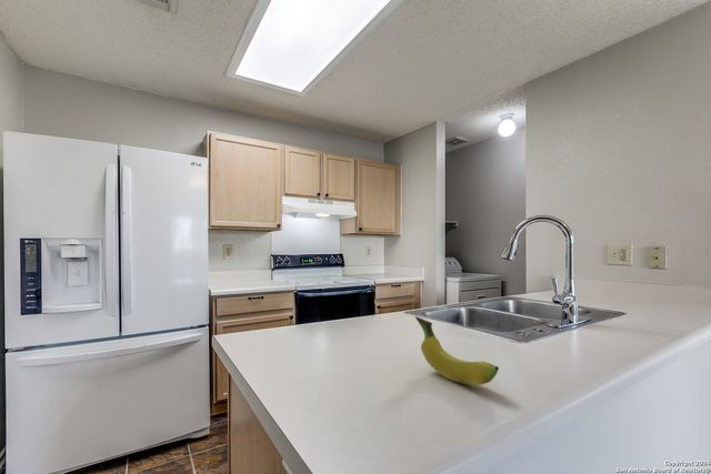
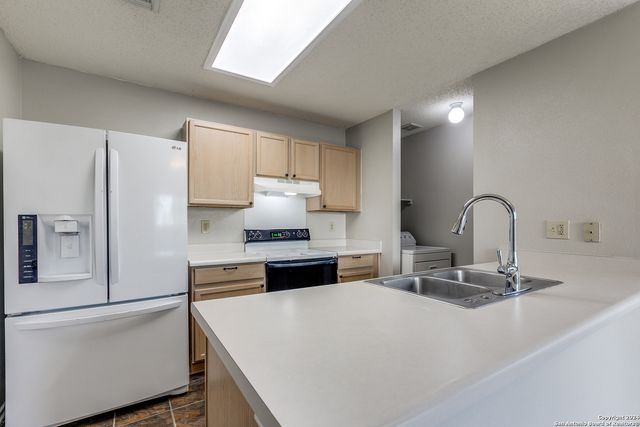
- fruit [414,315,500,386]
